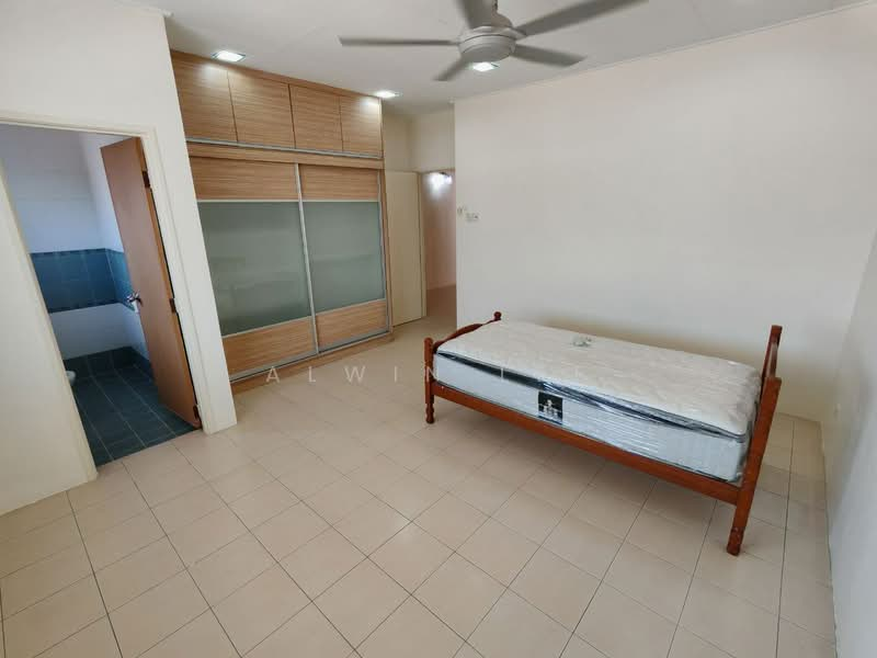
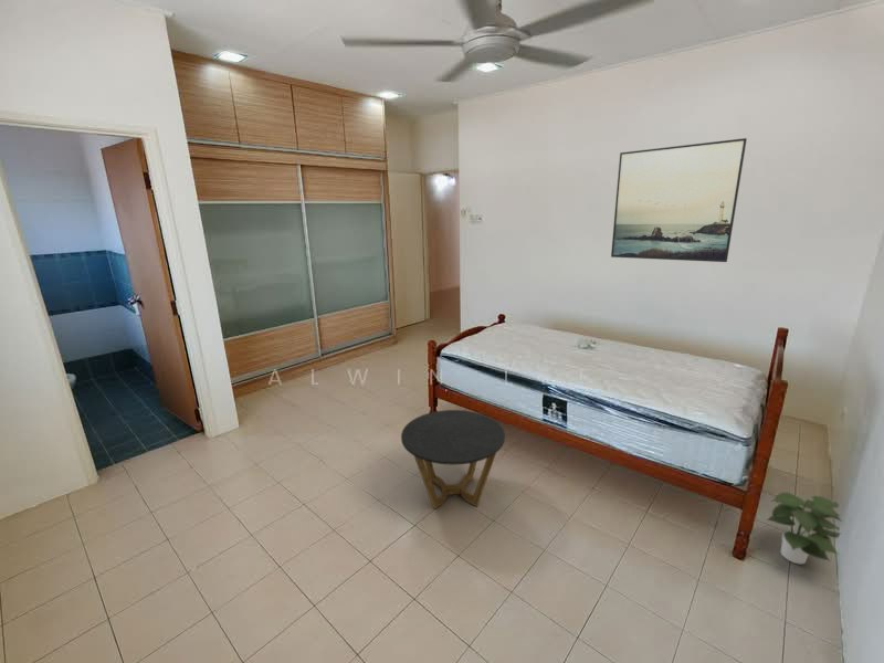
+ side table [400,409,506,511]
+ potted plant [766,491,843,565]
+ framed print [610,137,748,263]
